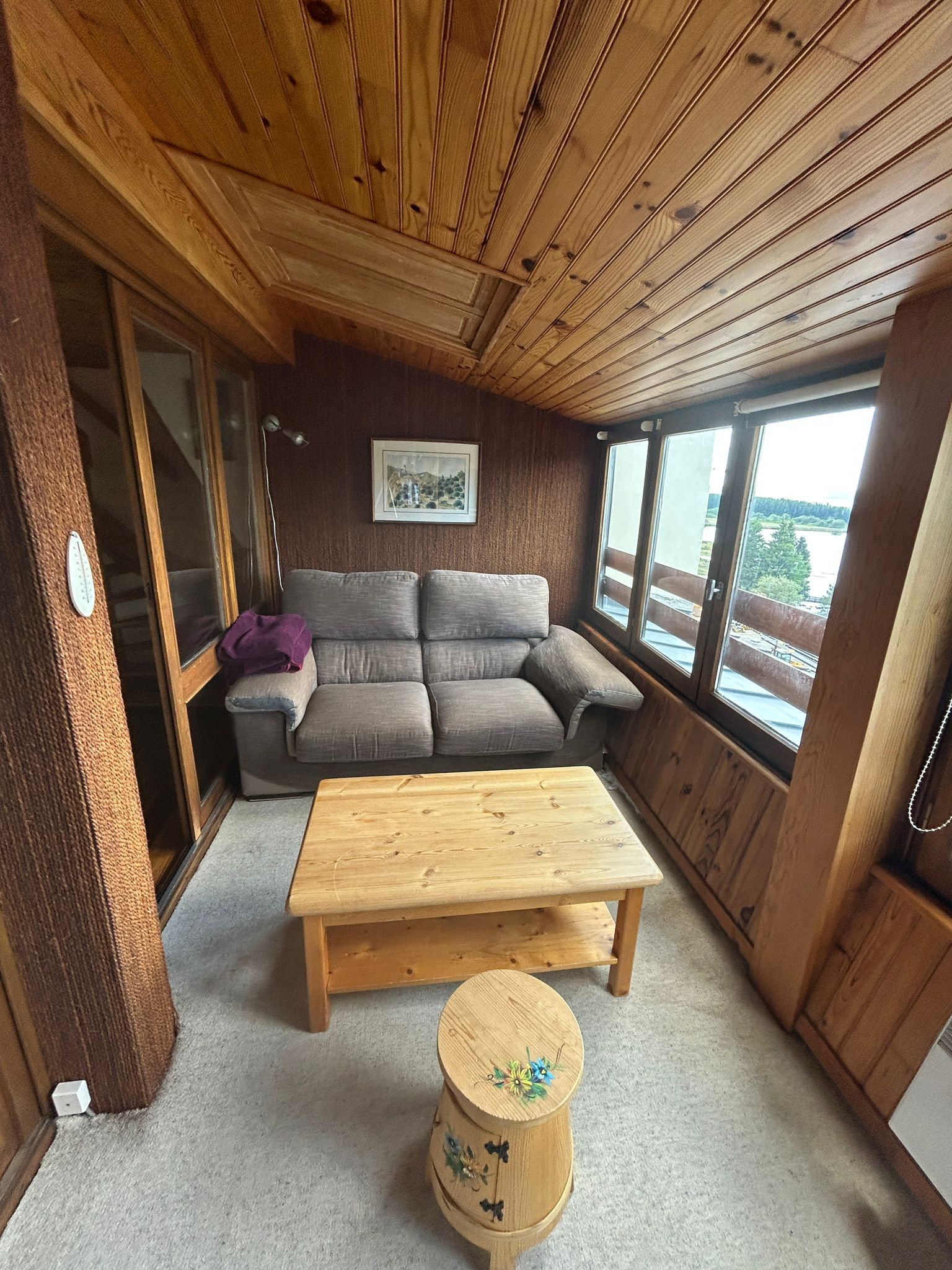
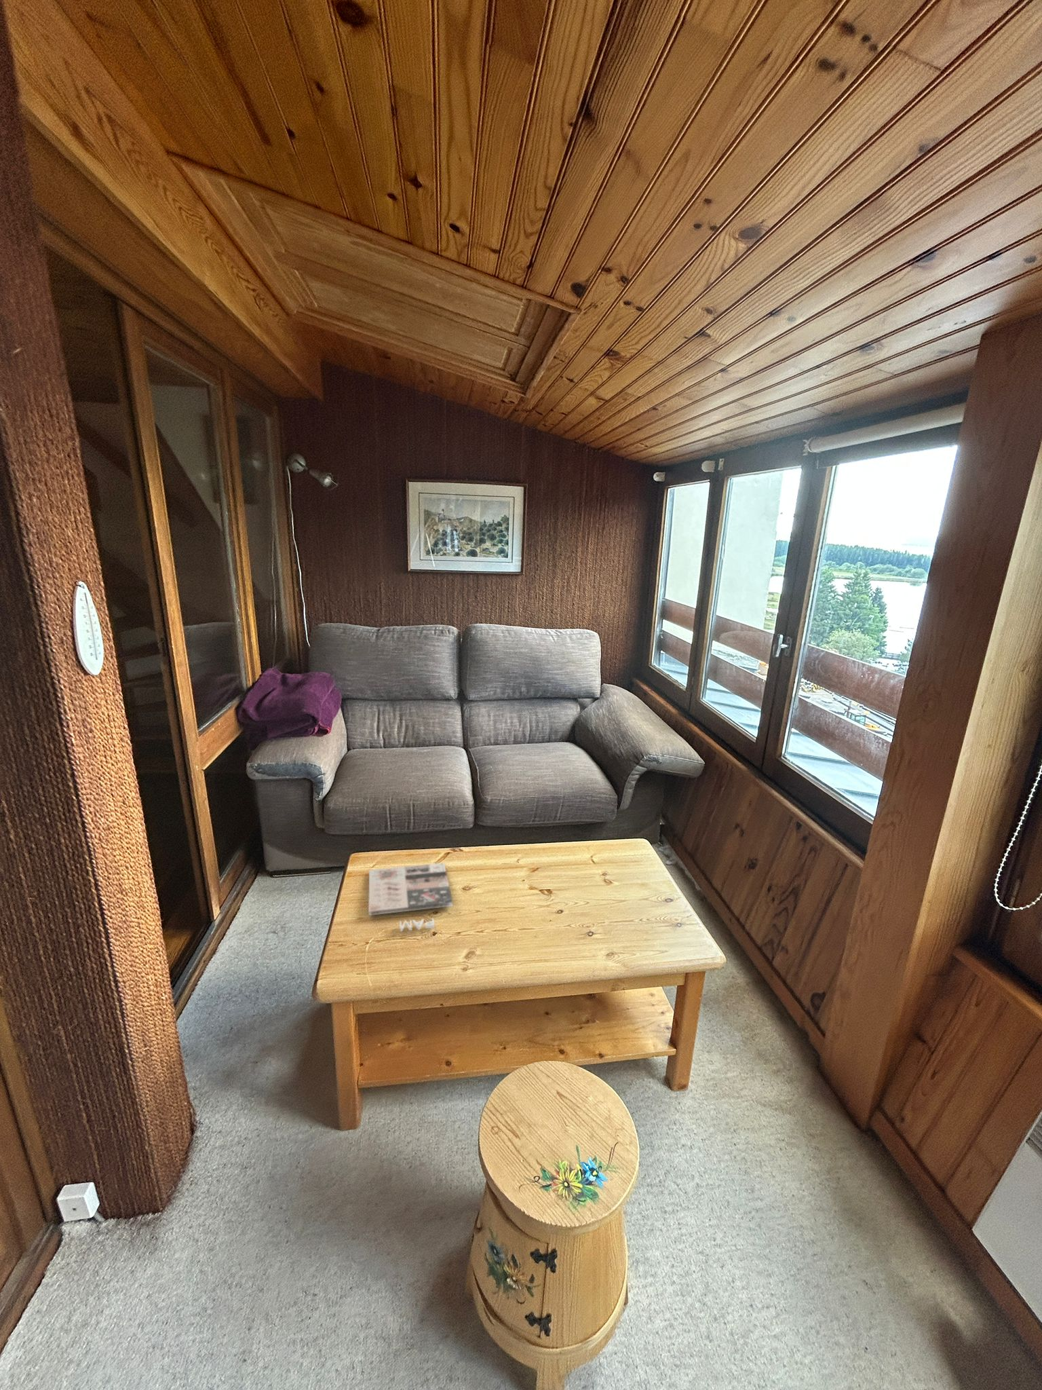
+ magazine [368,862,454,931]
